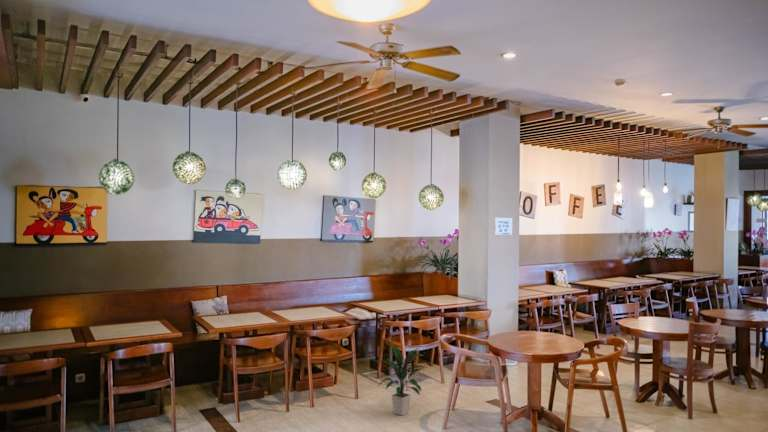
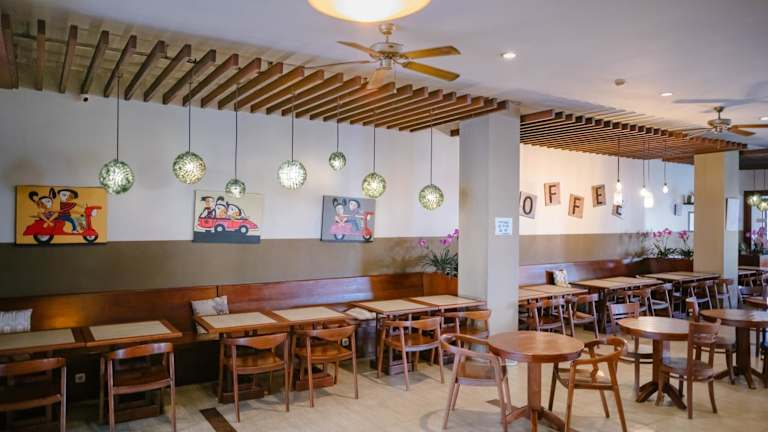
- indoor plant [375,341,427,417]
